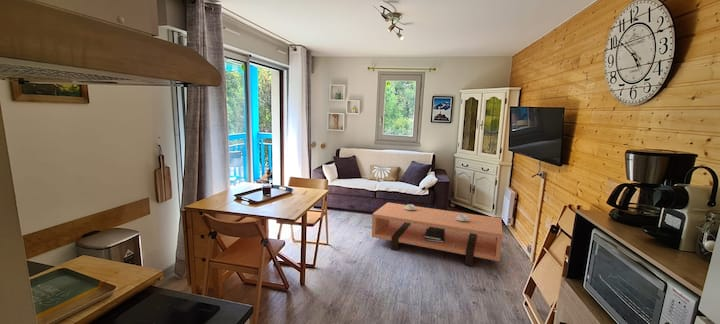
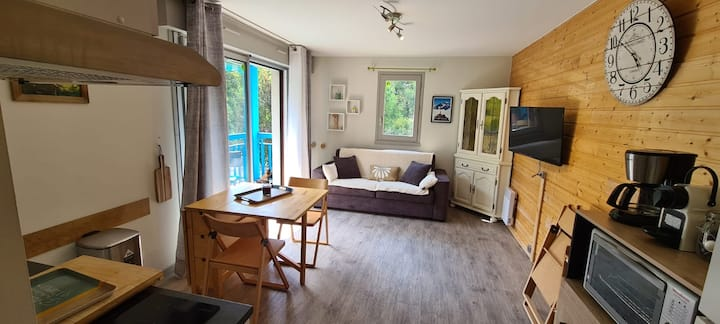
- coffee table [371,202,504,267]
